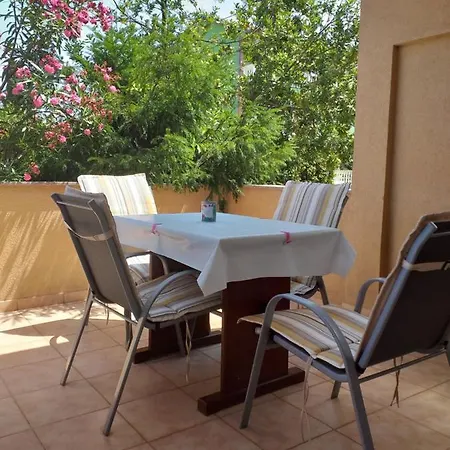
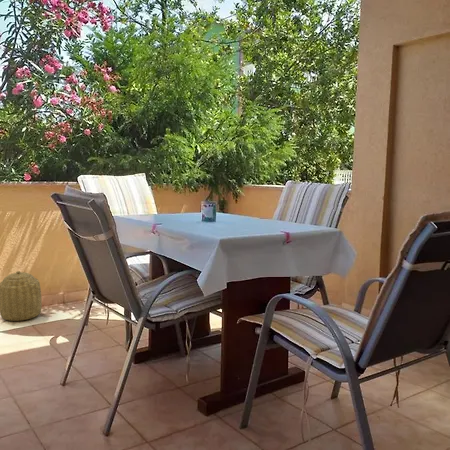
+ basket [0,270,43,322]
